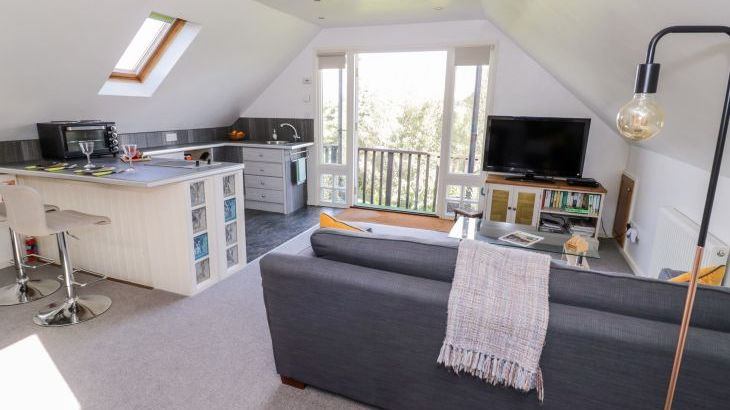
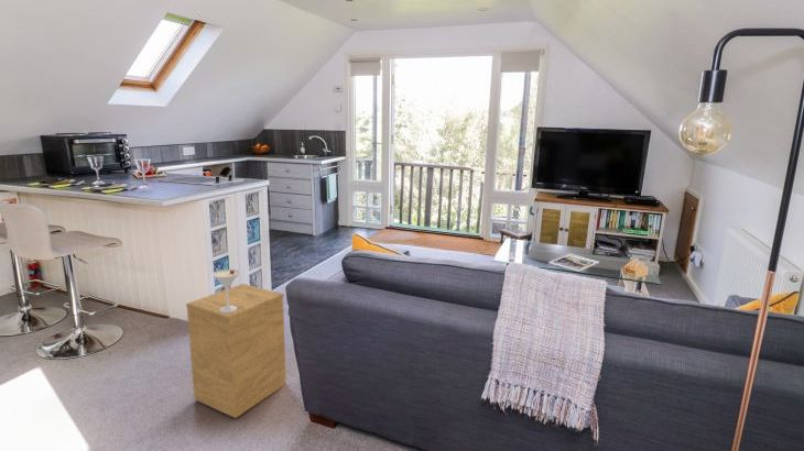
+ nightstand [185,283,287,419]
+ martini [211,268,241,312]
